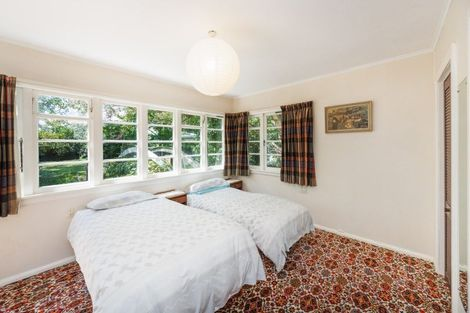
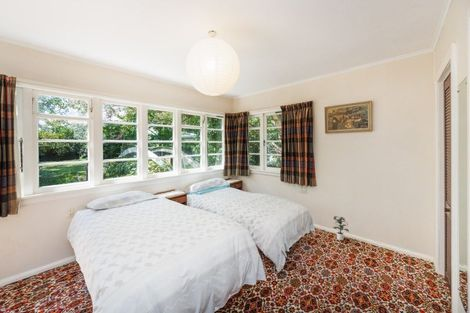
+ potted plant [333,215,350,241]
